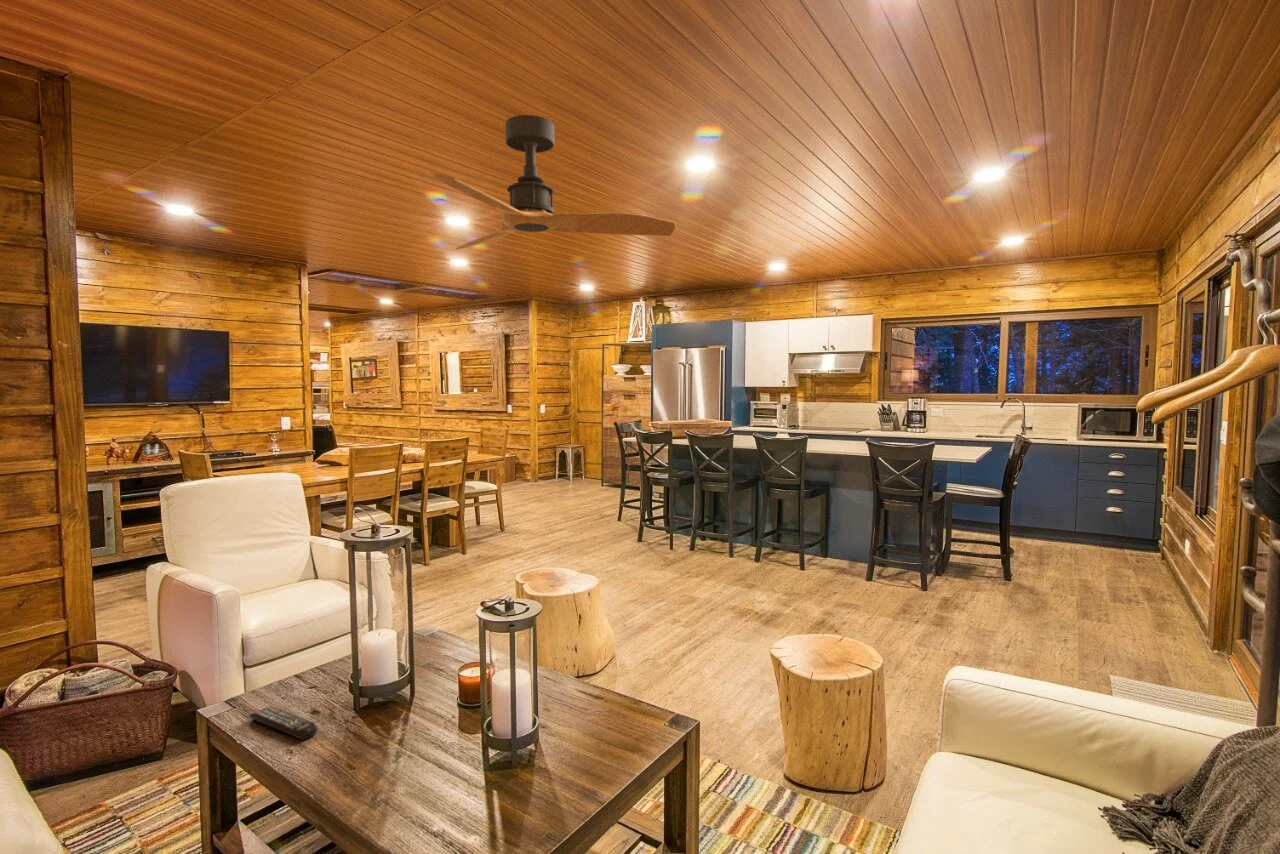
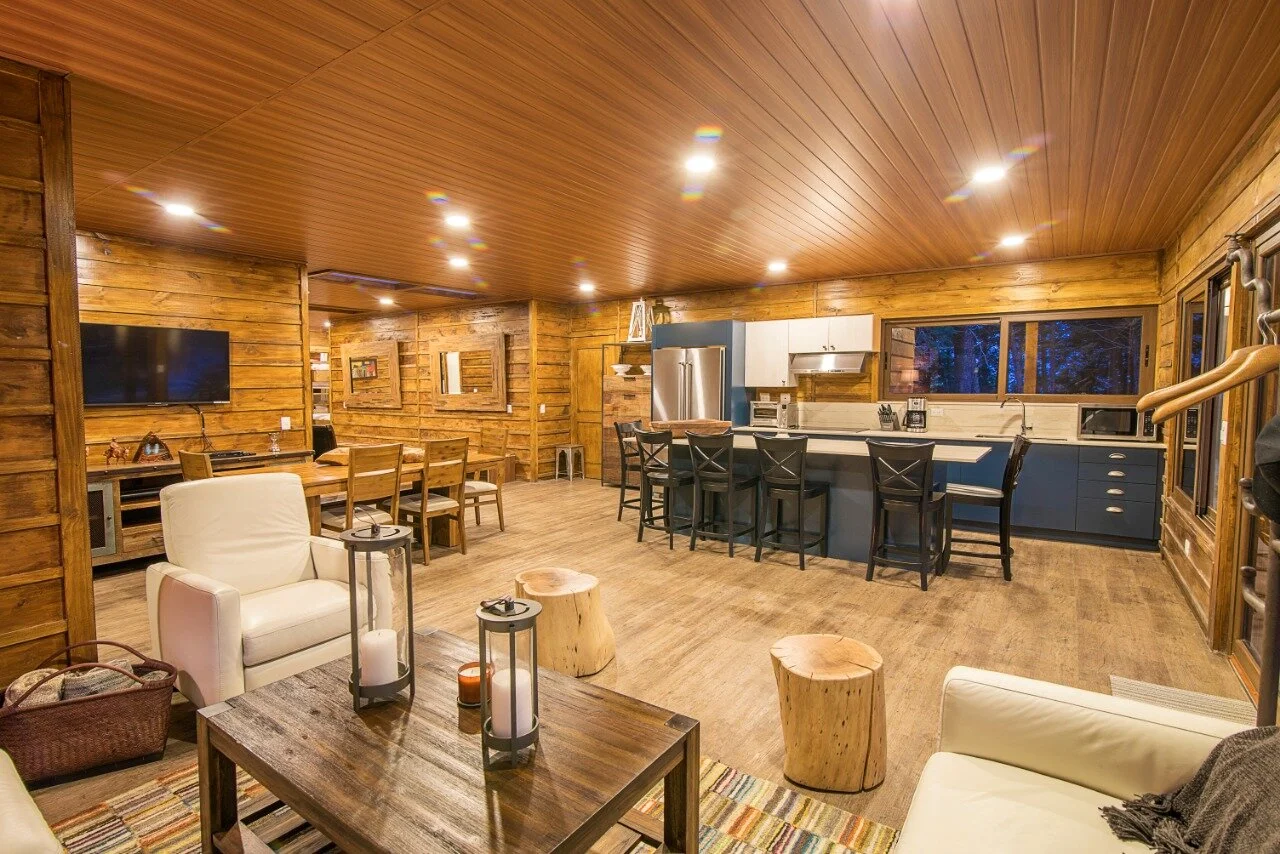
- ceiling fan [429,114,676,250]
- remote control [248,705,318,741]
